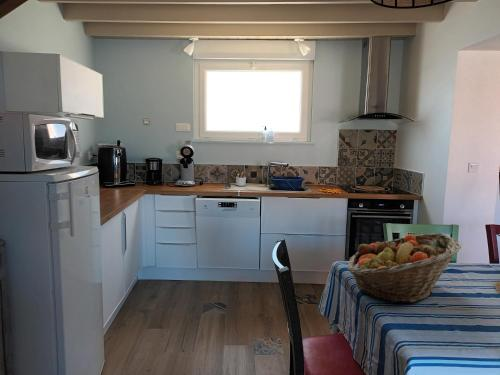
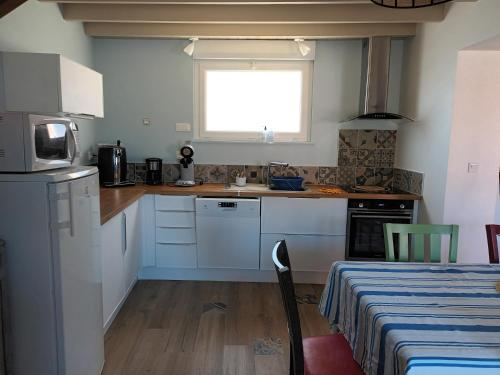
- fruit basket [346,232,462,304]
